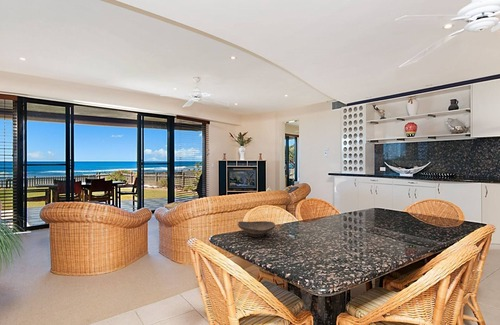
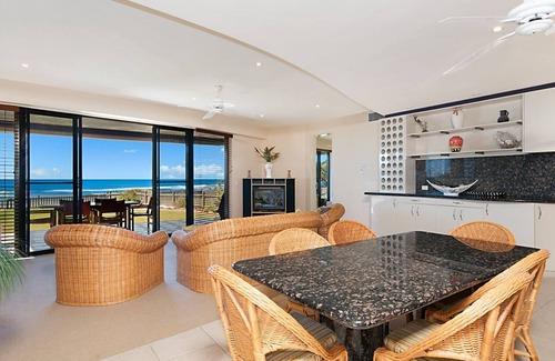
- decorative bowl [237,220,276,238]
